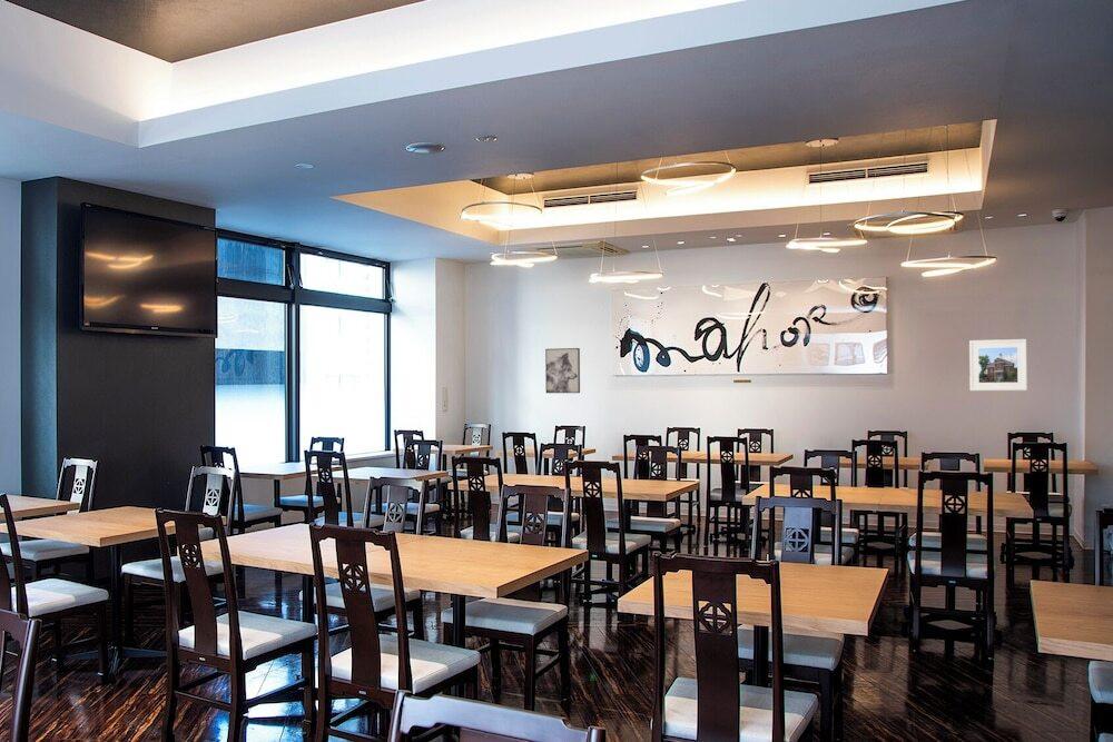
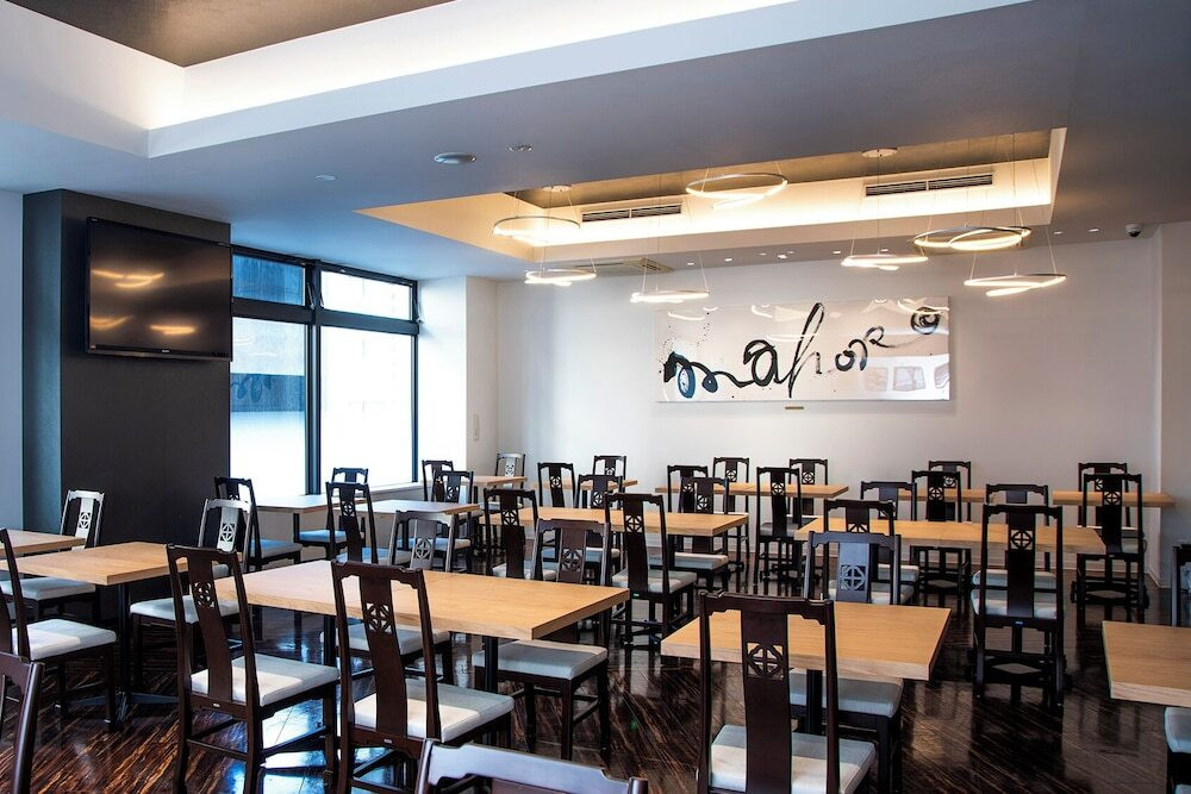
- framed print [968,338,1028,392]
- wall art [544,347,581,394]
